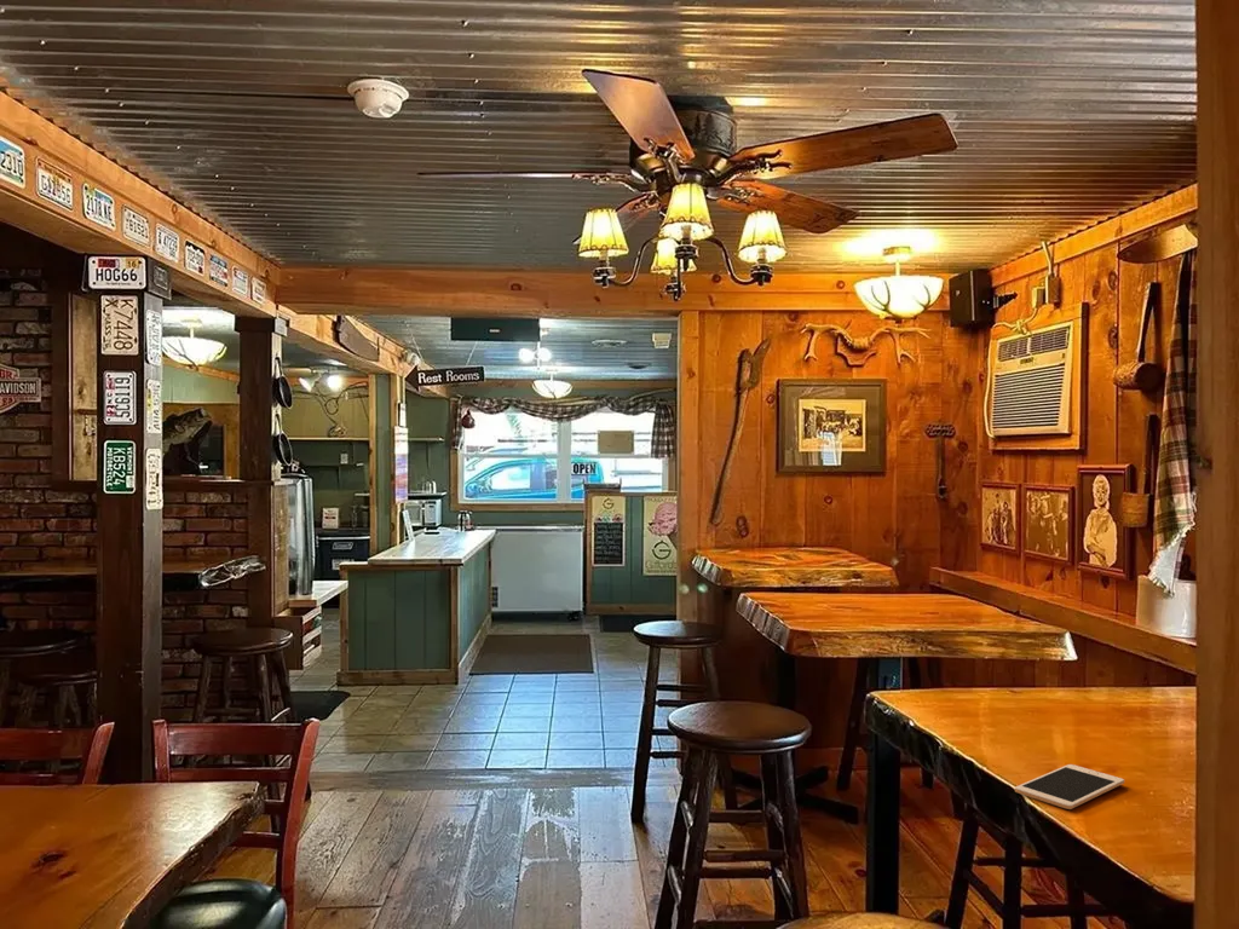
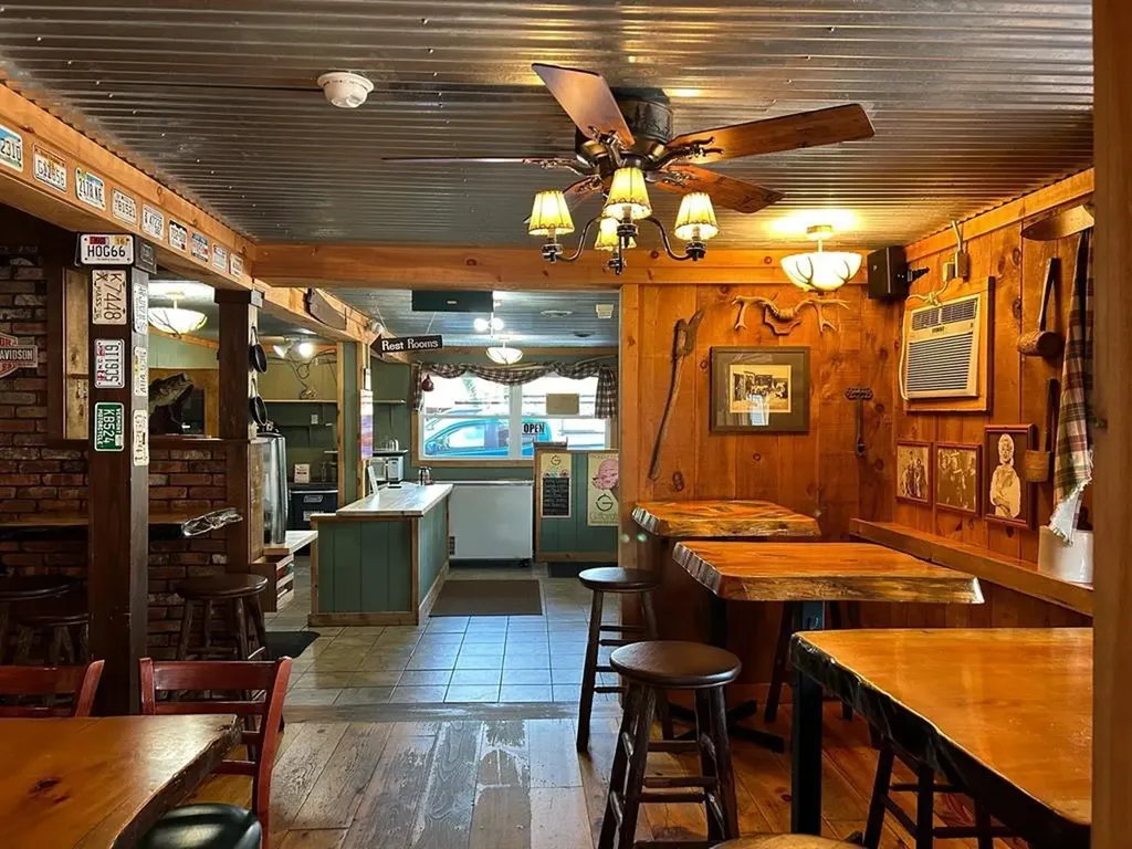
- cell phone [1014,763,1125,810]
